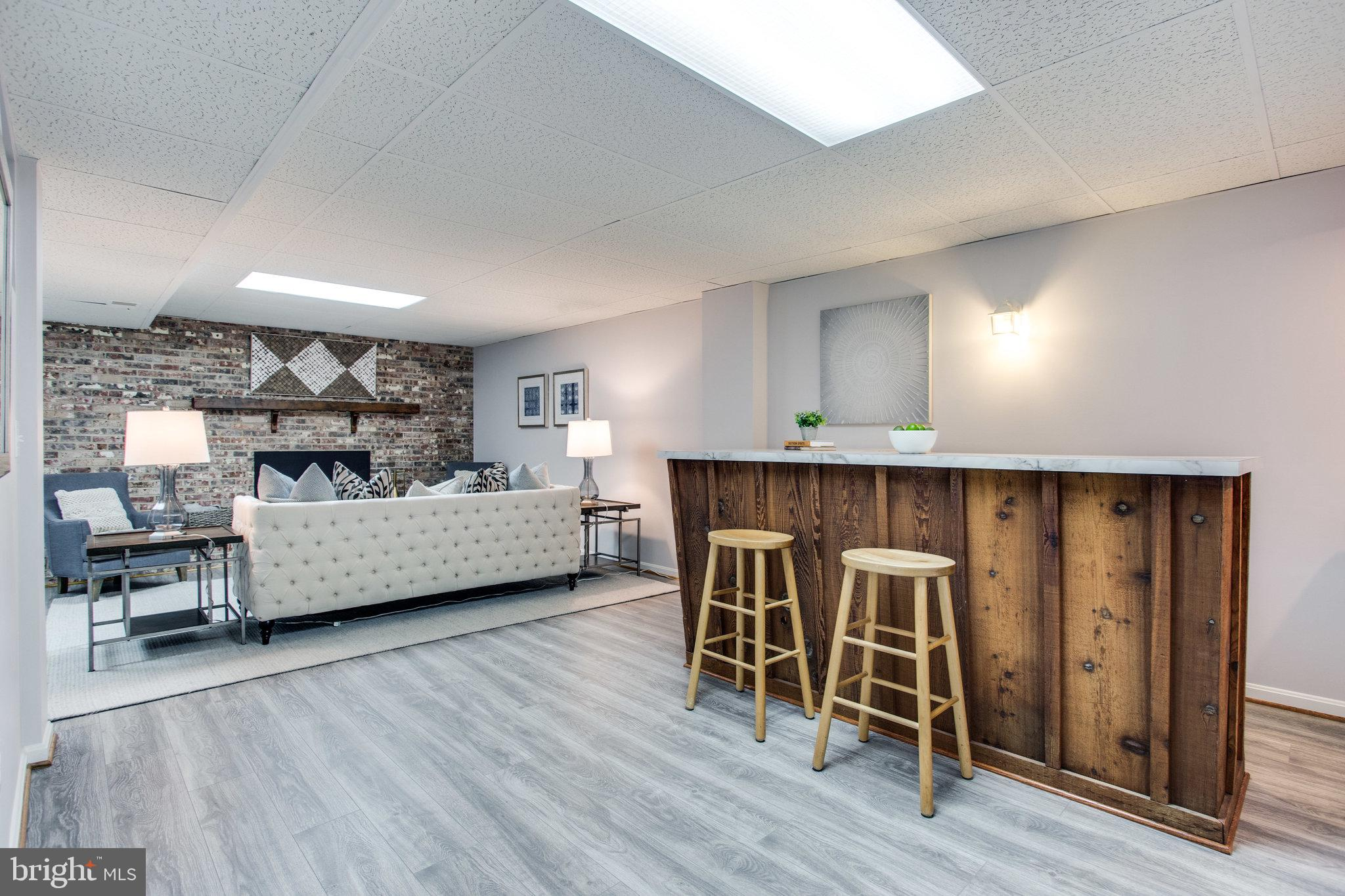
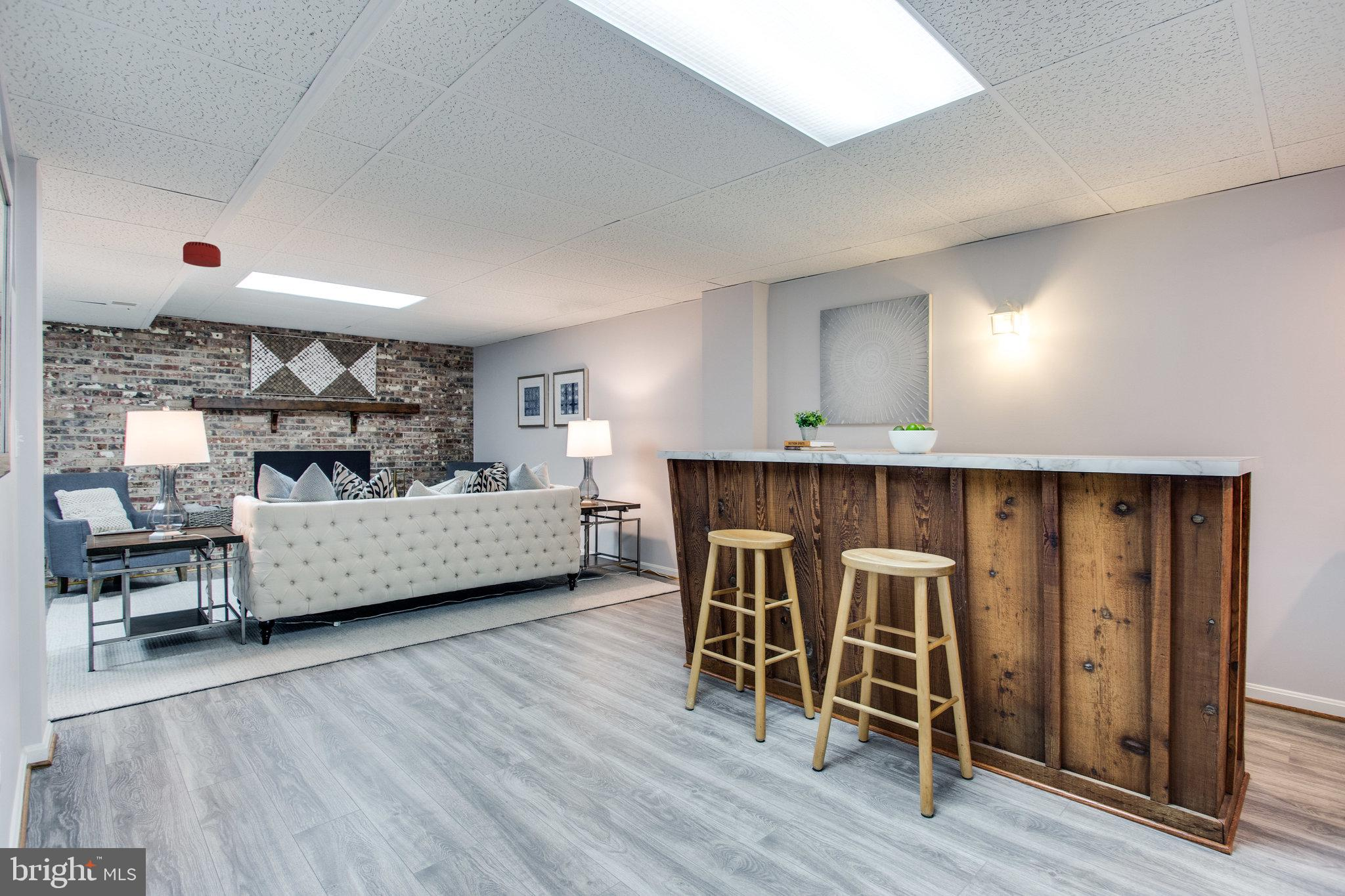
+ smoke detector [183,241,221,268]
